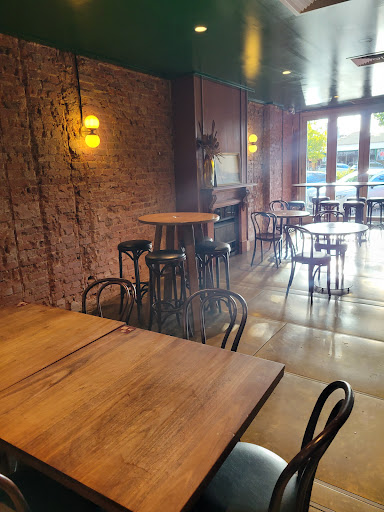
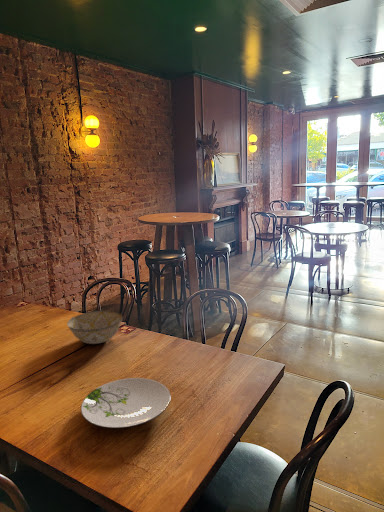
+ ceramic bowl [66,309,124,345]
+ plate [80,377,172,429]
